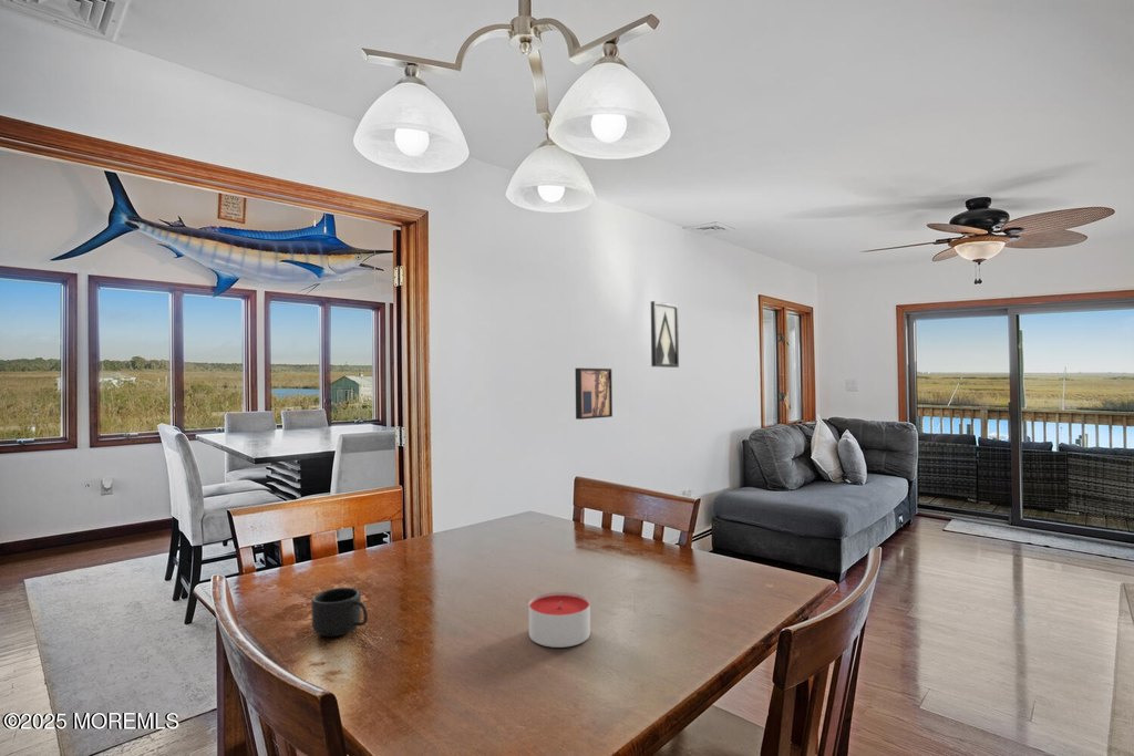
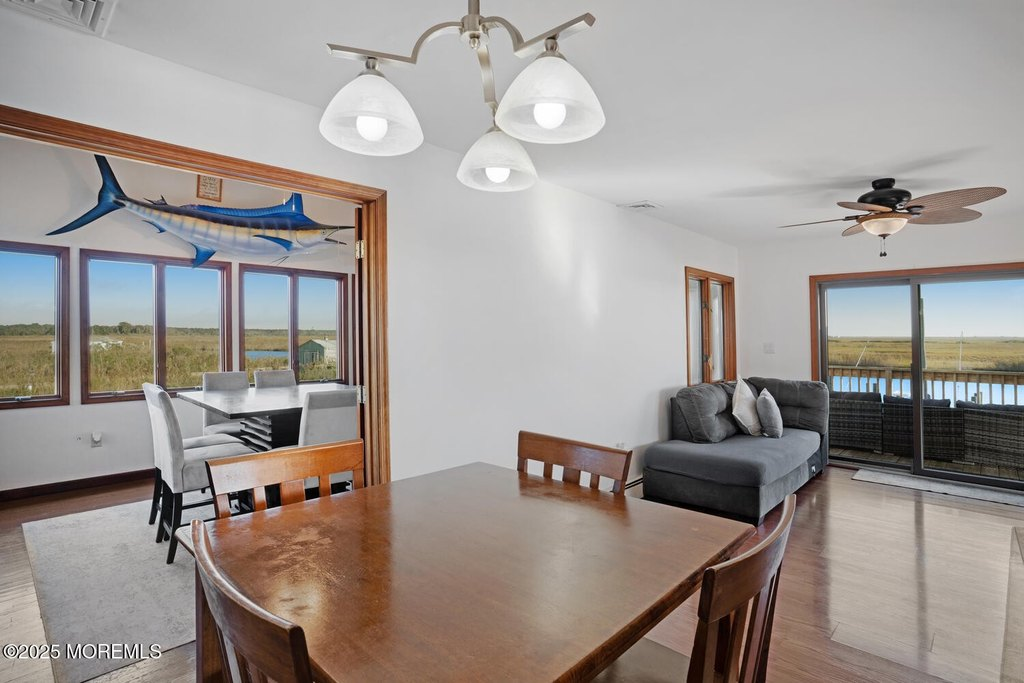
- wall art [575,367,614,421]
- wall art [650,300,680,369]
- candle [528,591,591,649]
- mug [311,587,369,638]
